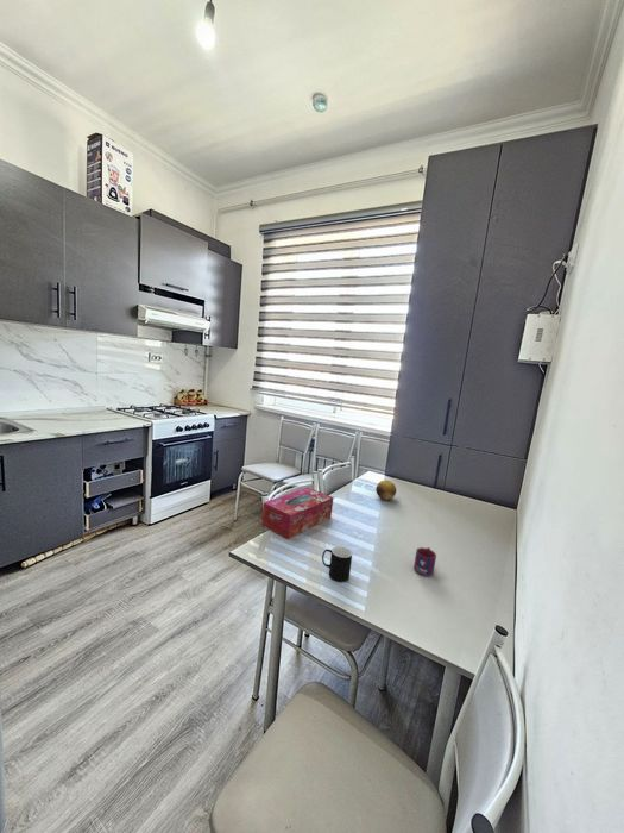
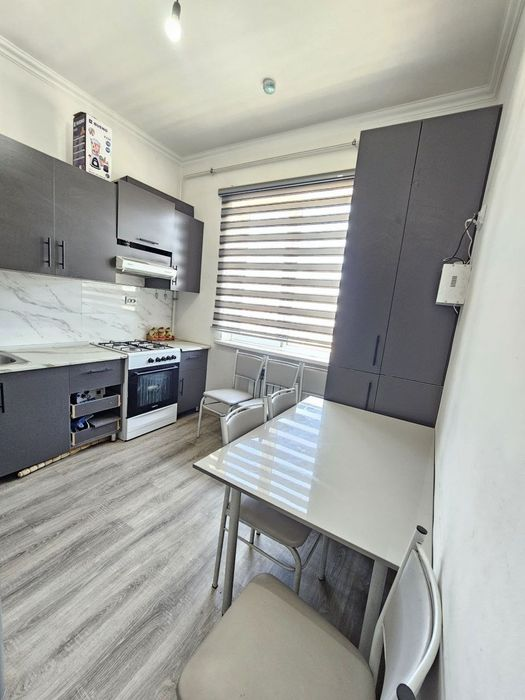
- cup [321,545,353,583]
- tissue box [260,487,334,540]
- mug [412,546,437,577]
- fruit [374,480,398,501]
